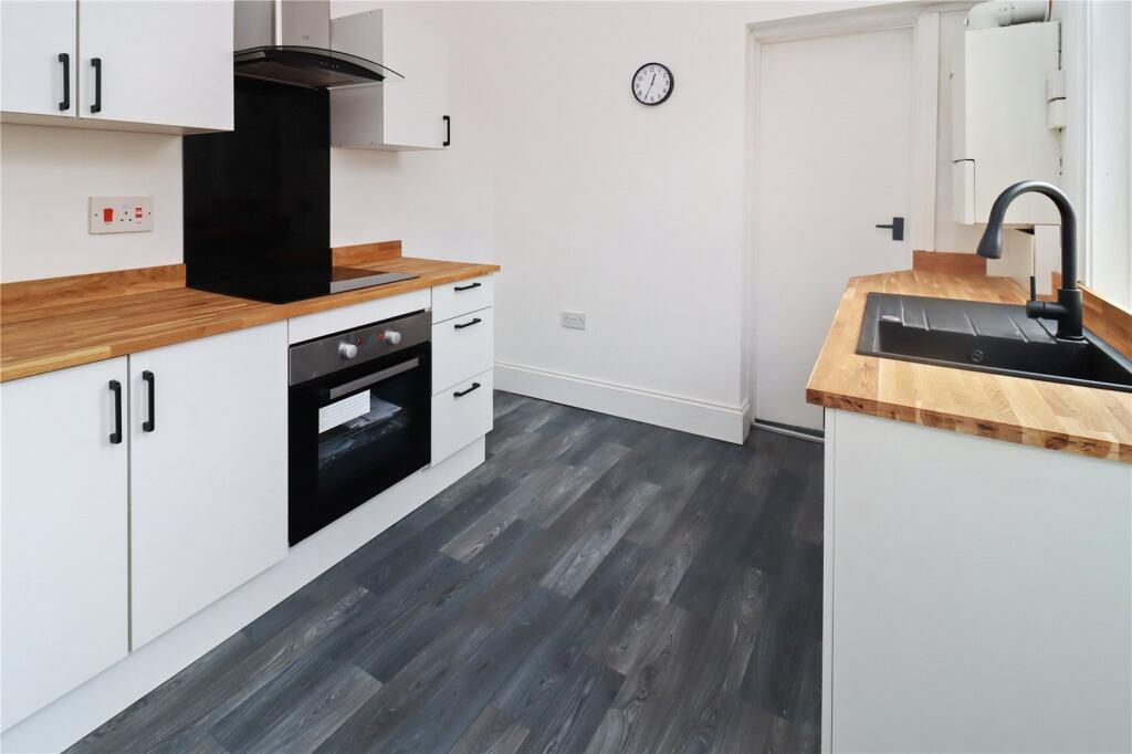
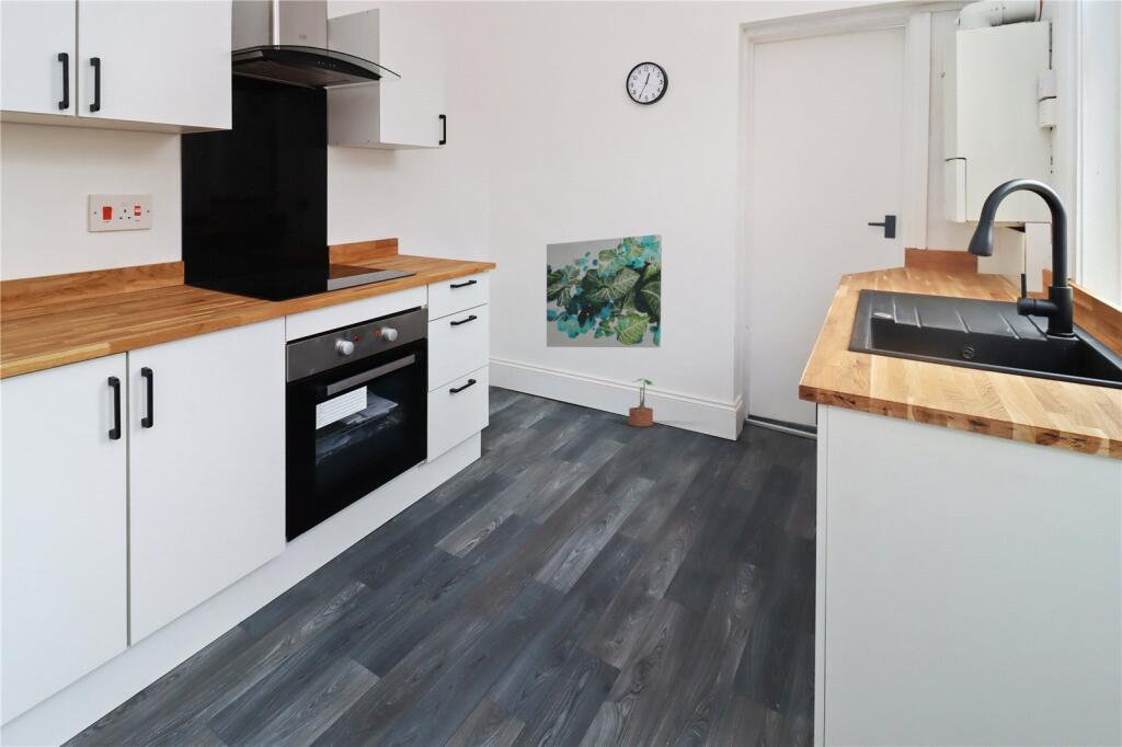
+ potted plant [628,378,654,427]
+ wall art [546,233,663,348]
